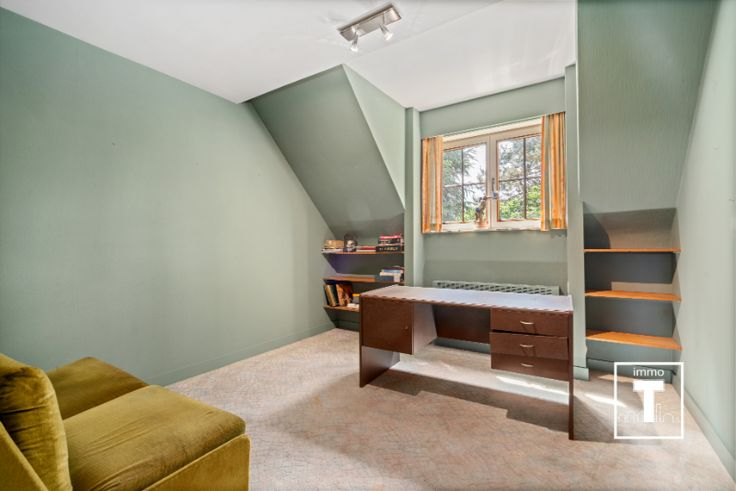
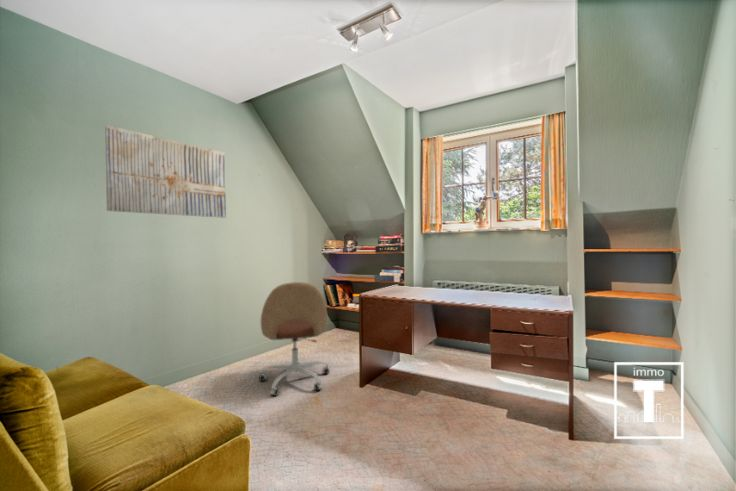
+ wall art [104,124,227,219]
+ office chair [258,281,331,397]
